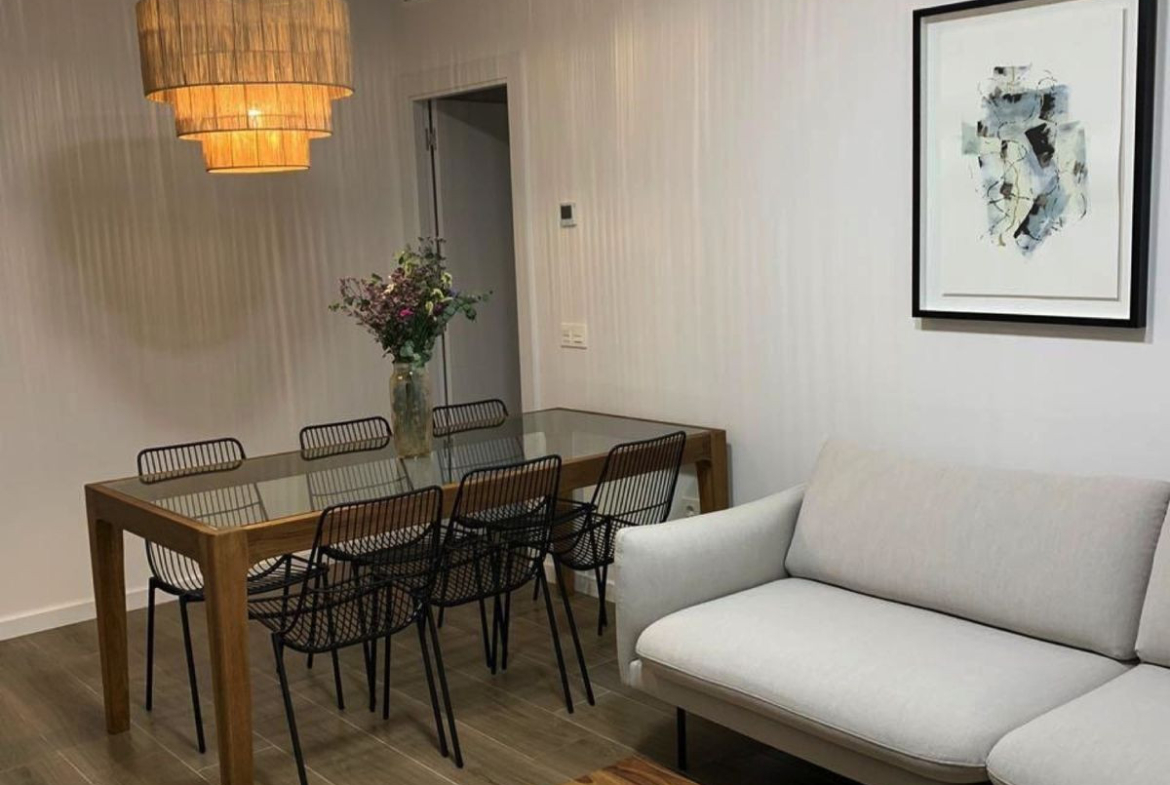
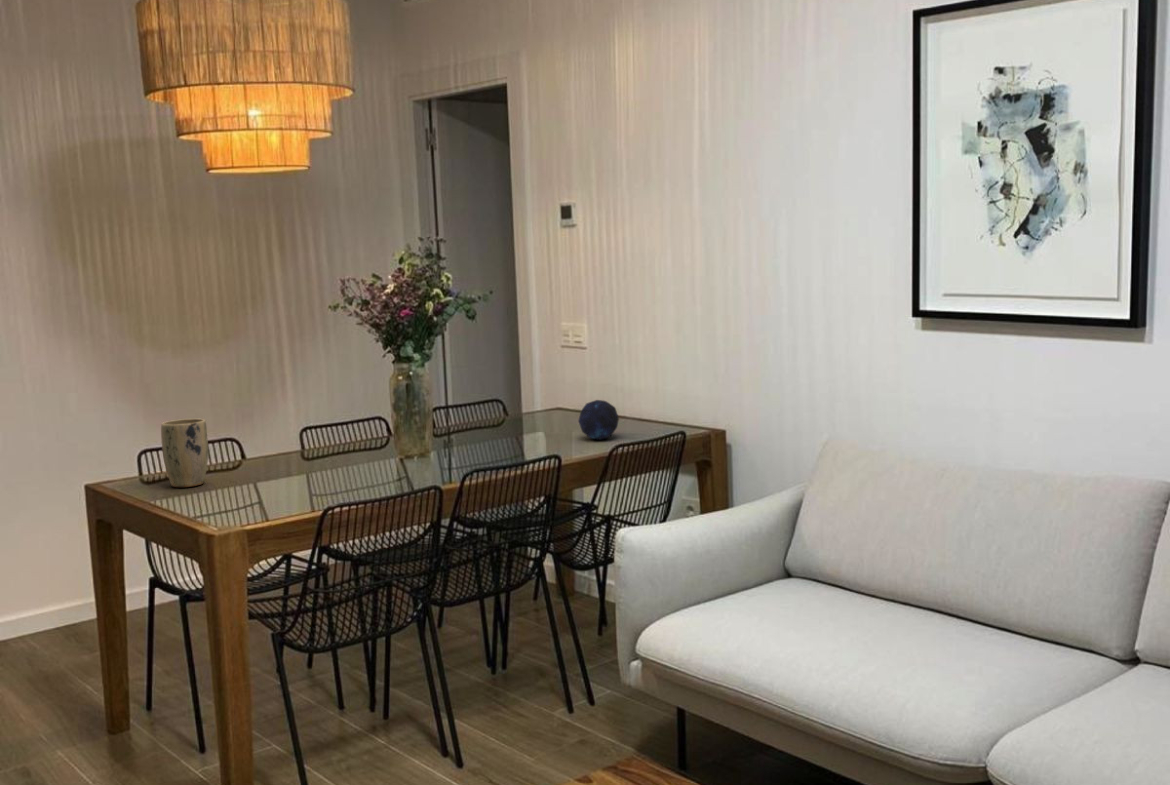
+ plant pot [160,418,209,488]
+ decorative orb [577,399,620,441]
